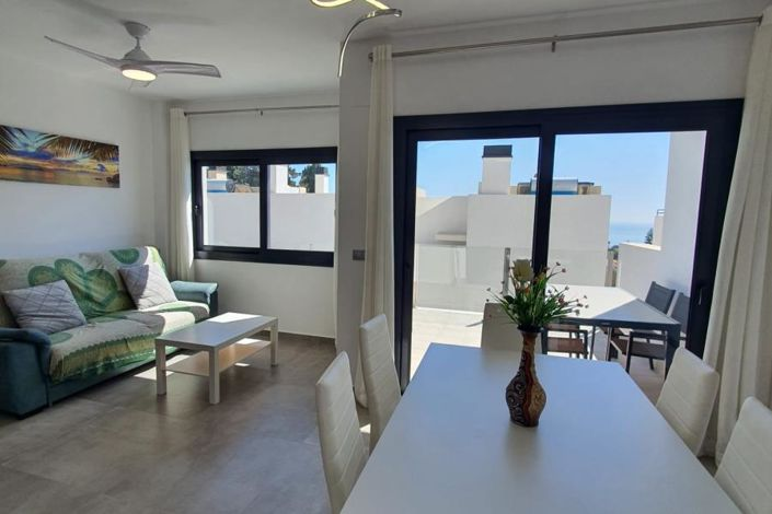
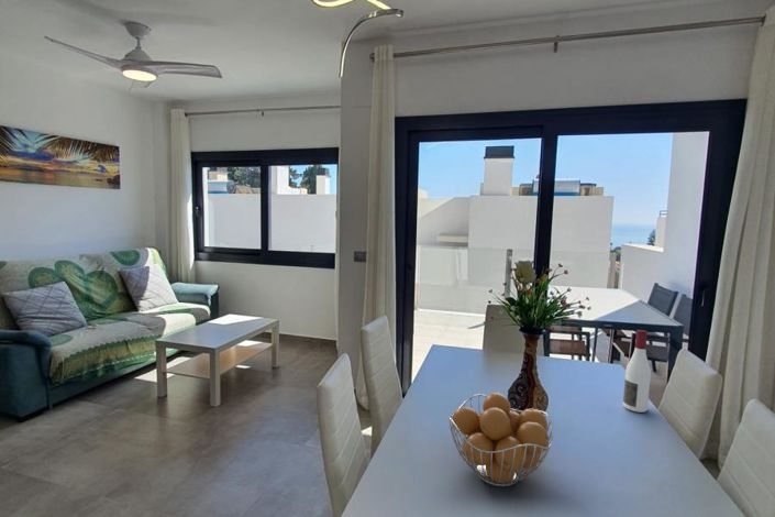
+ fruit basket [447,392,554,488]
+ alcohol [622,329,652,414]
